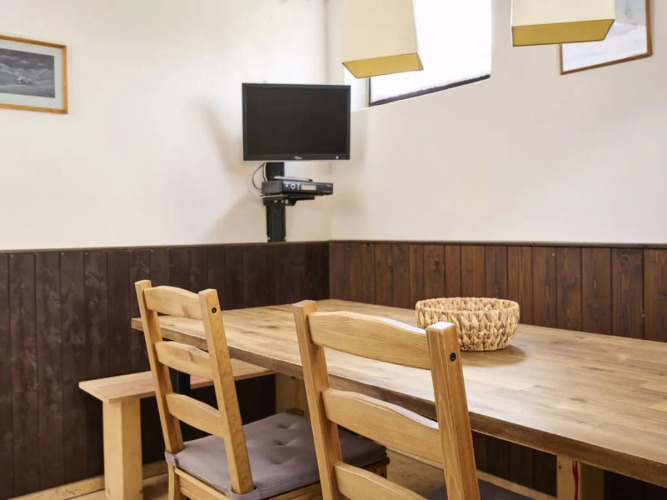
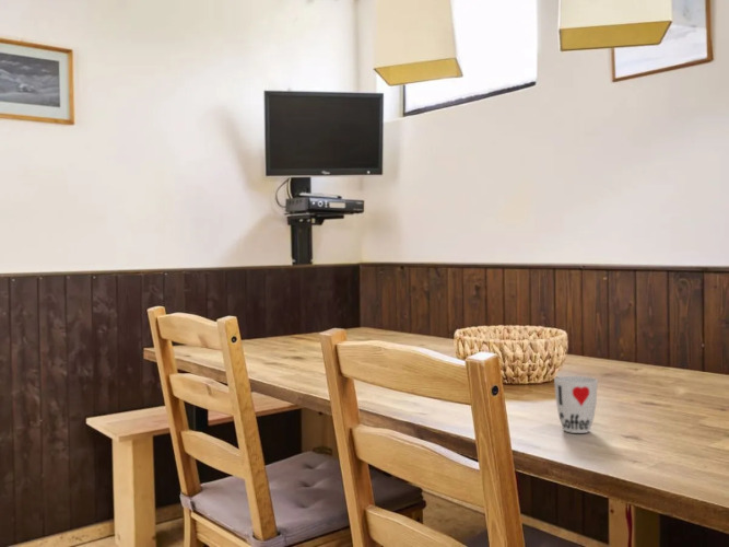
+ cup [553,375,599,434]
